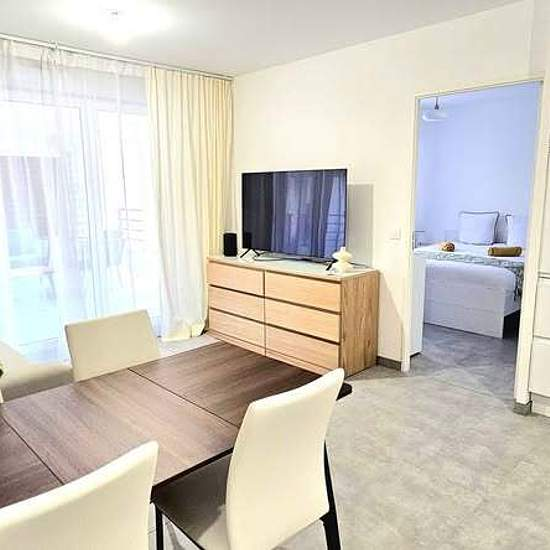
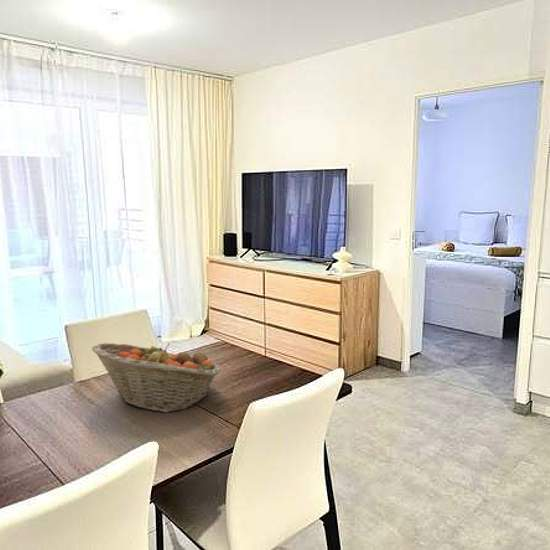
+ fruit basket [91,342,222,414]
